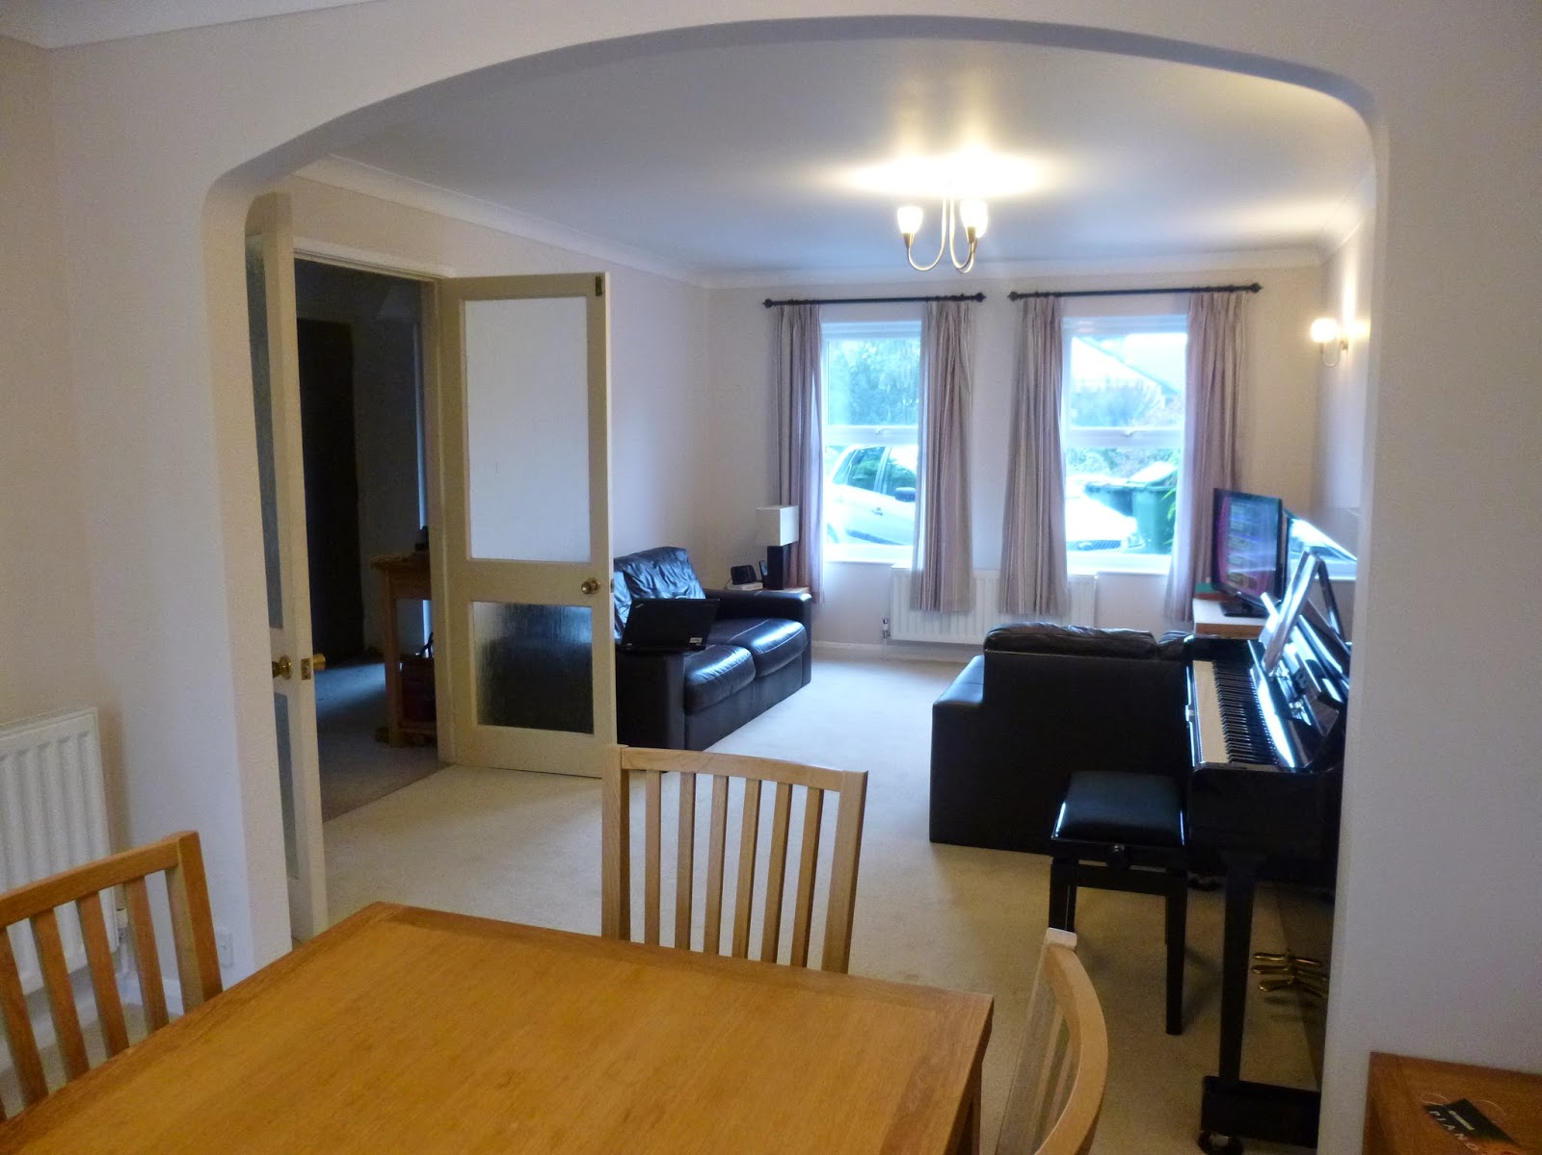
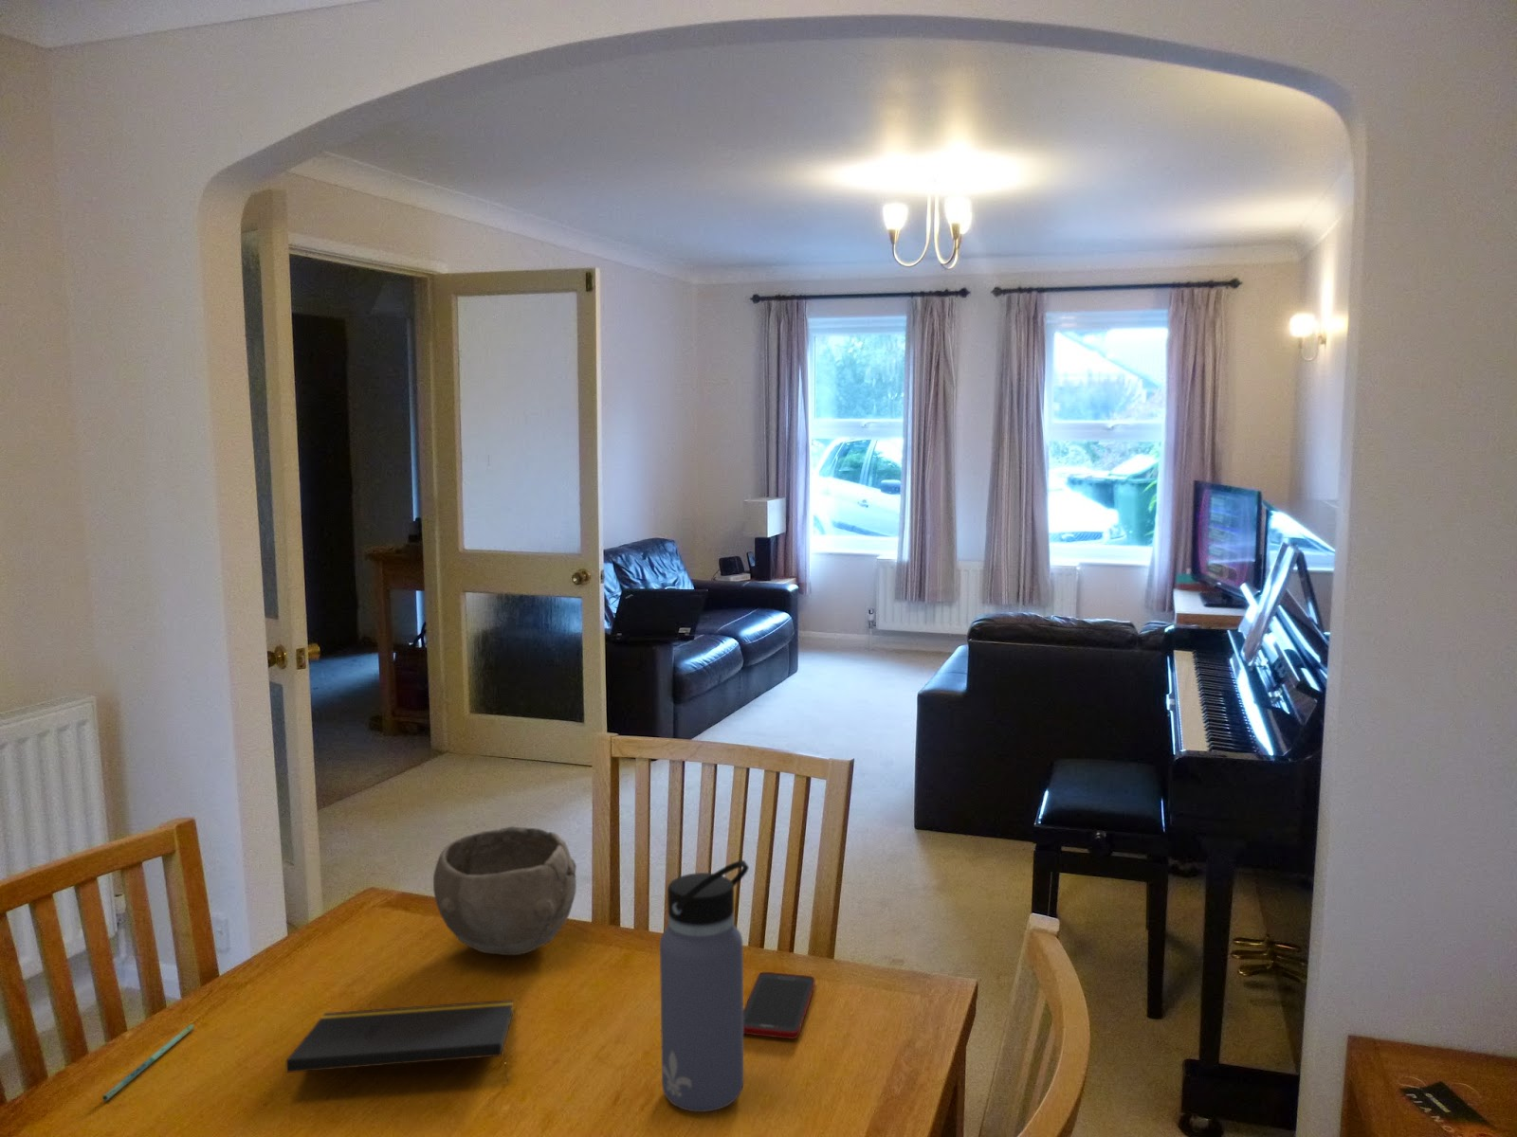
+ bowl [432,825,577,955]
+ notepad [285,998,515,1082]
+ pen [102,1024,196,1102]
+ cell phone [743,971,816,1039]
+ water bottle [659,860,750,1113]
